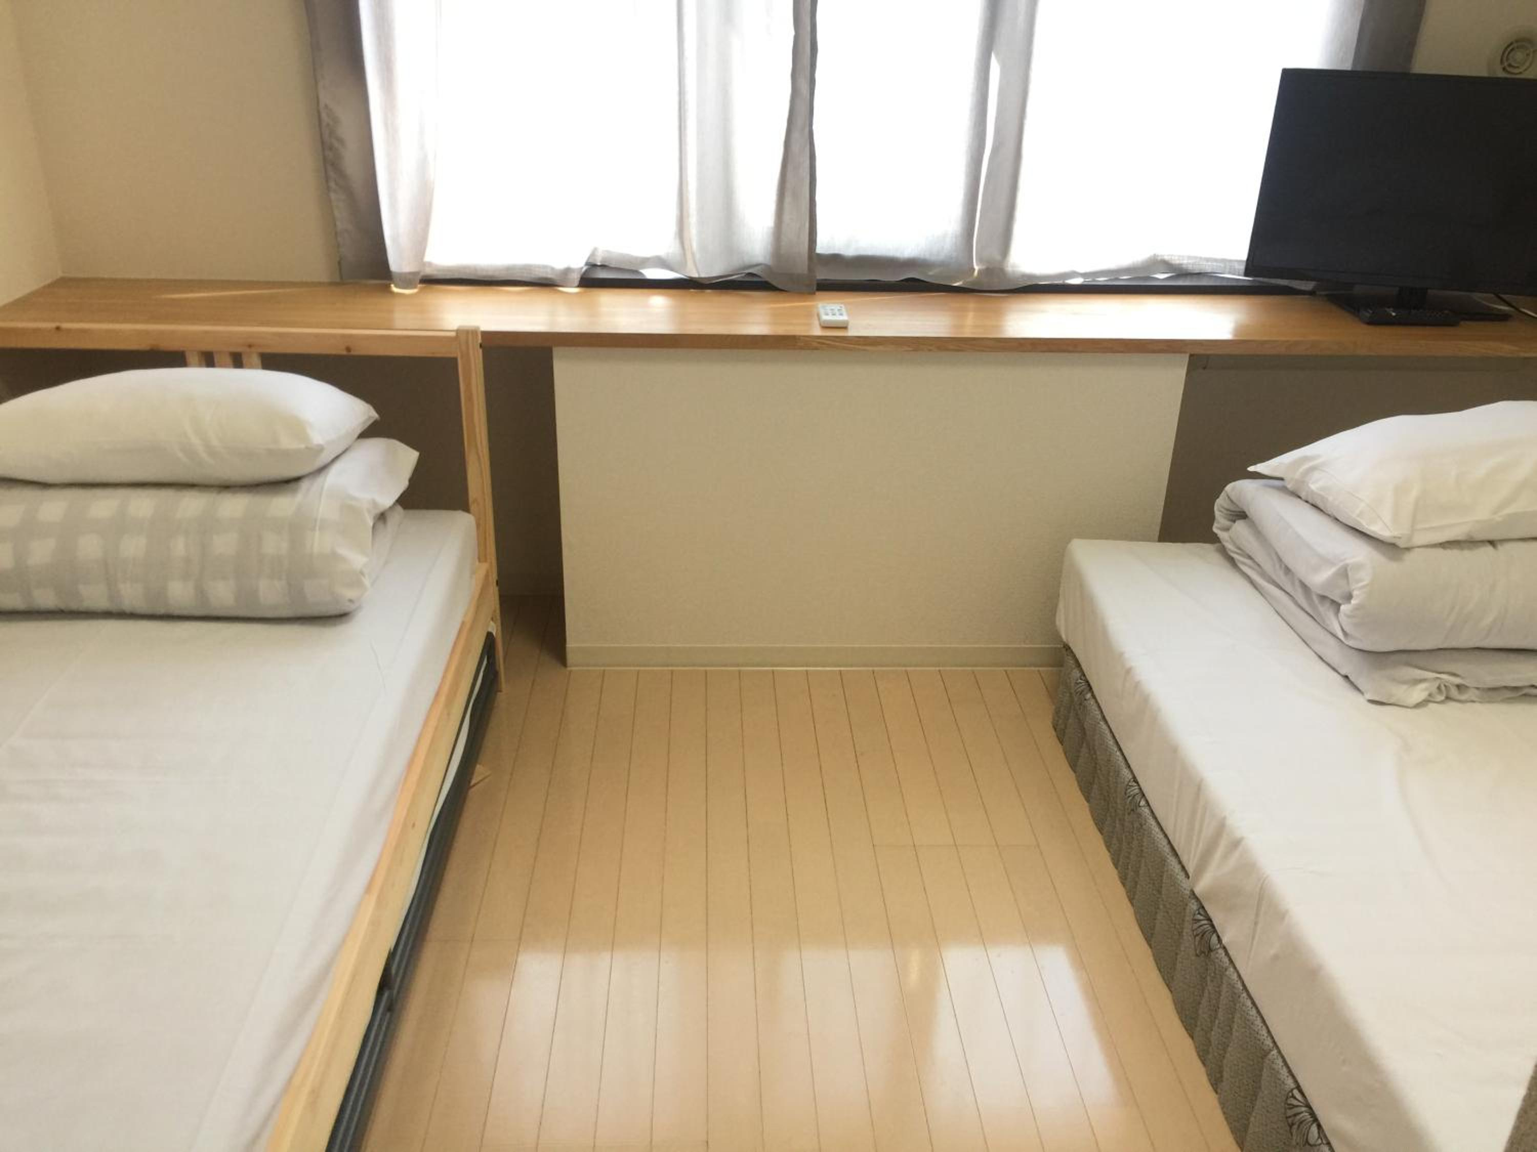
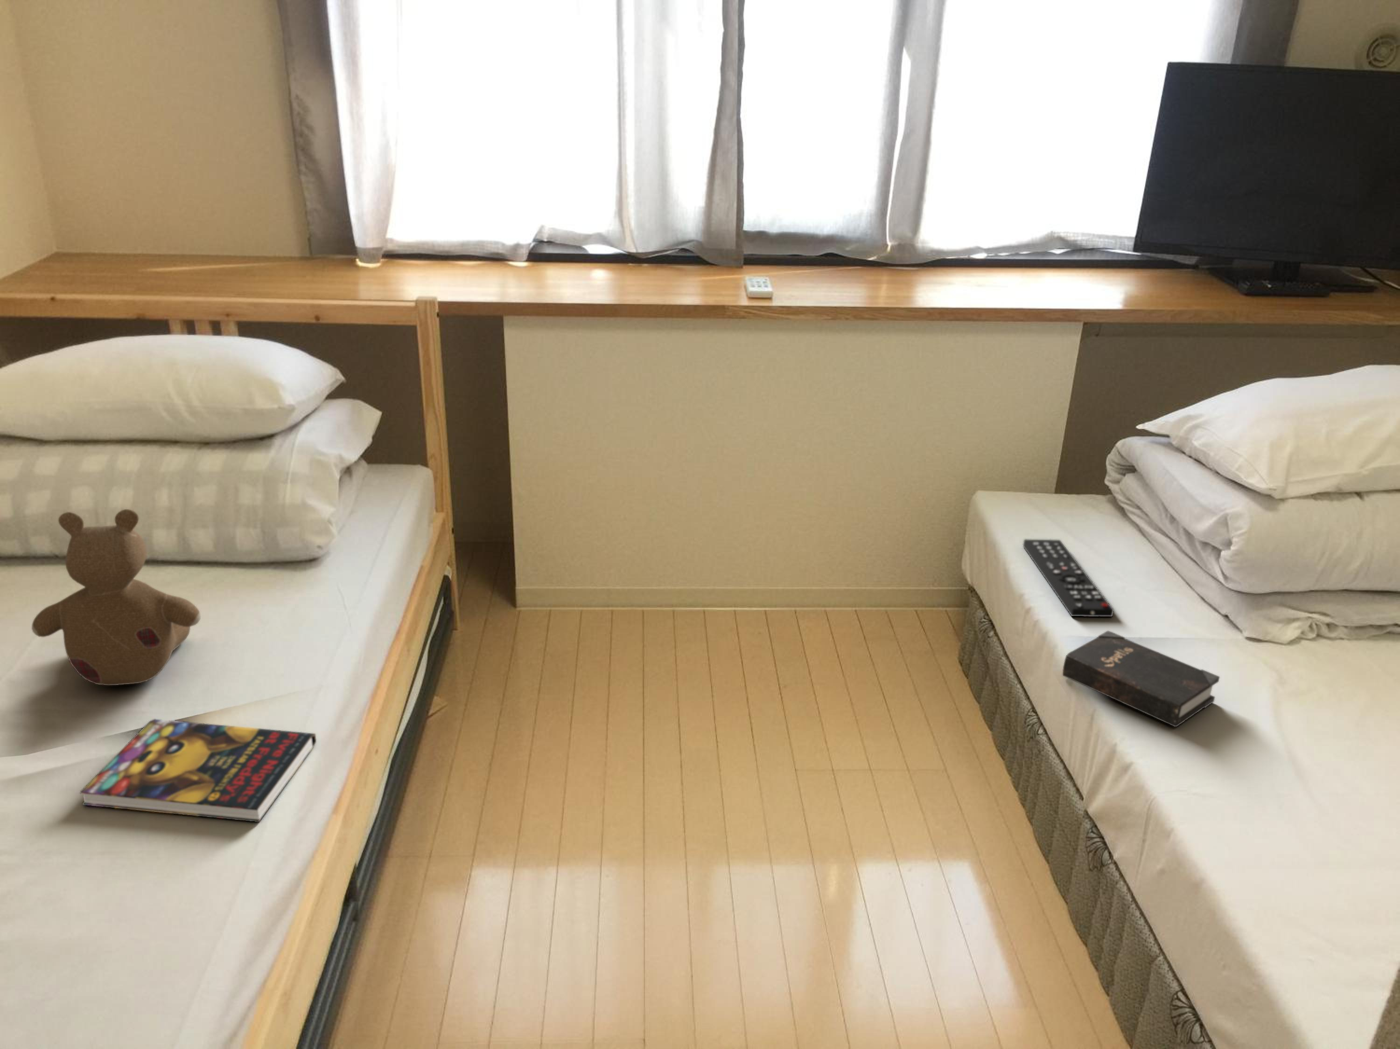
+ book [79,718,316,823]
+ remote control [1023,539,1114,617]
+ stuffed bear [31,509,201,686]
+ hardback book [1063,630,1220,727]
